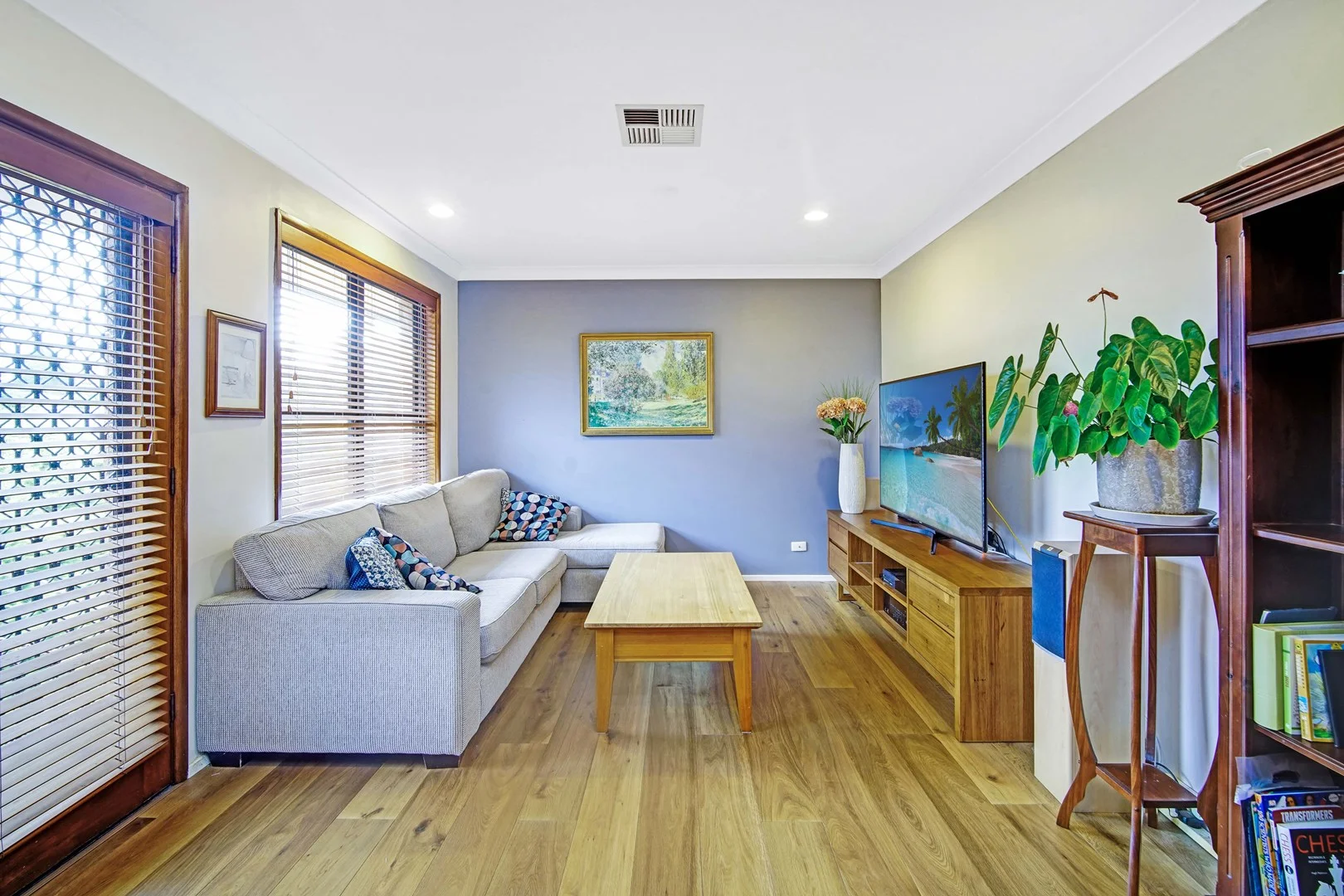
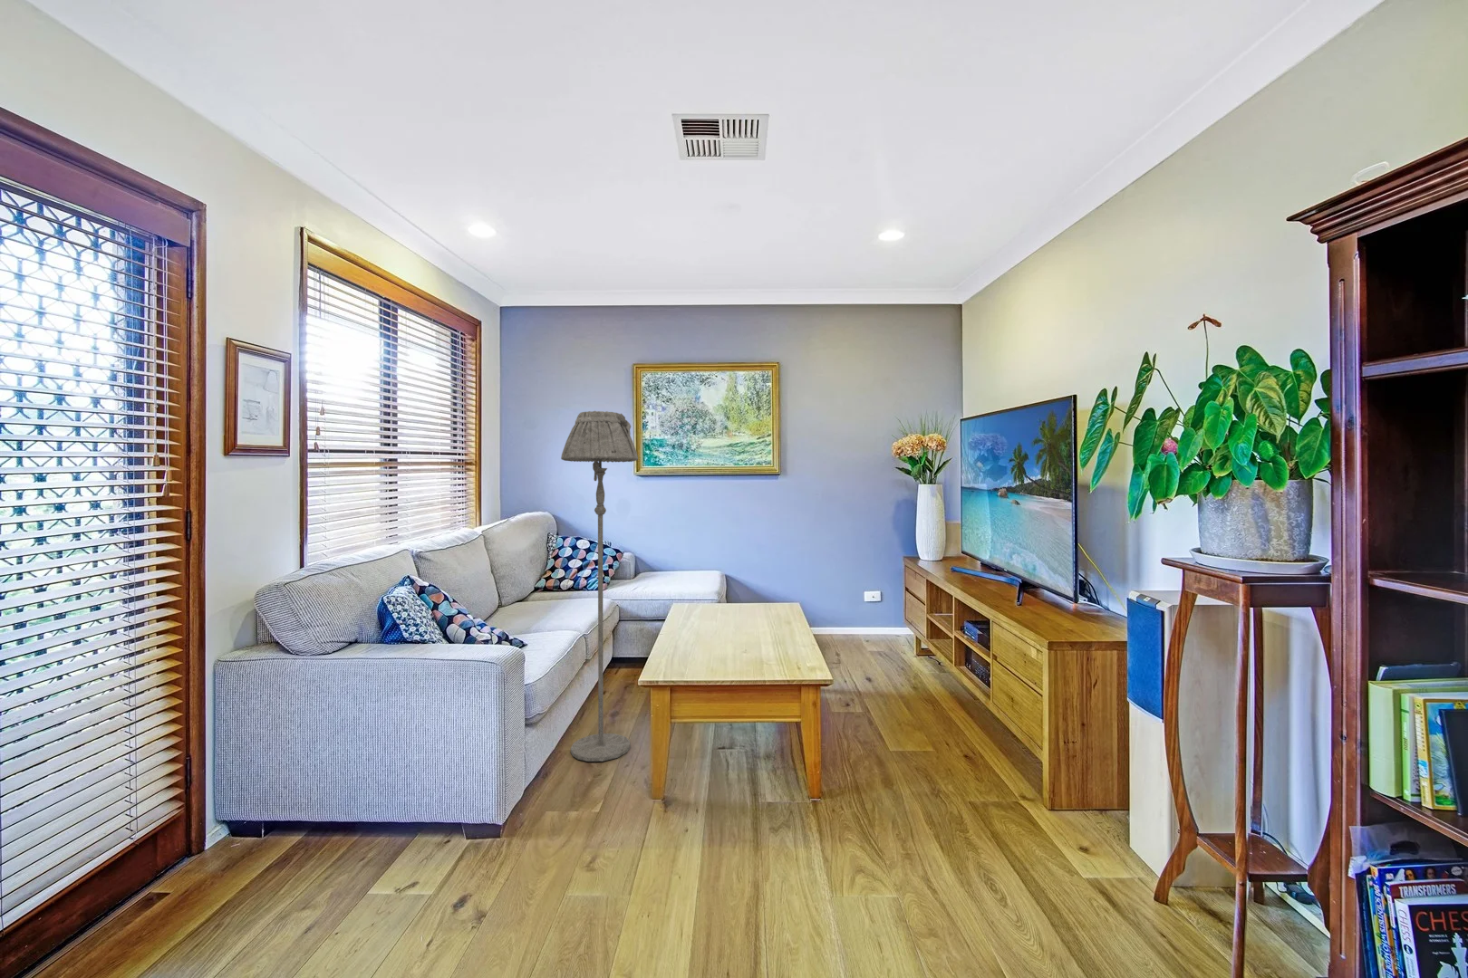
+ floor lamp [560,410,639,763]
